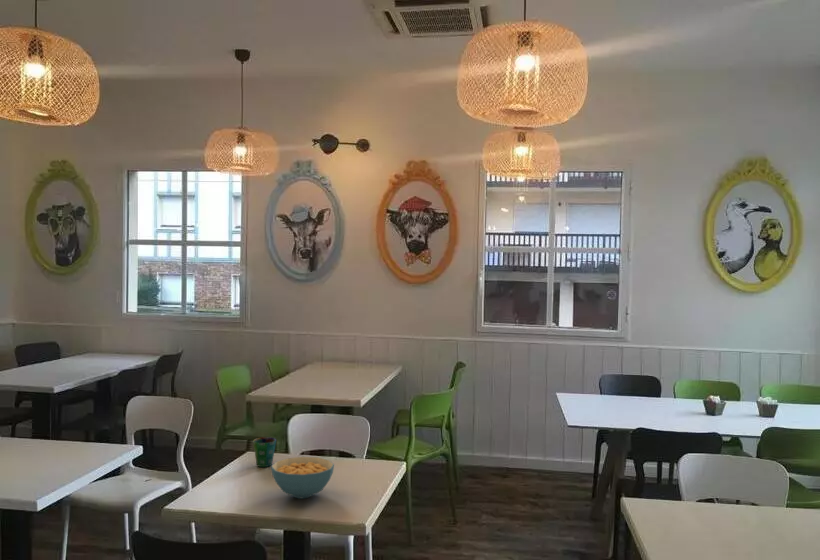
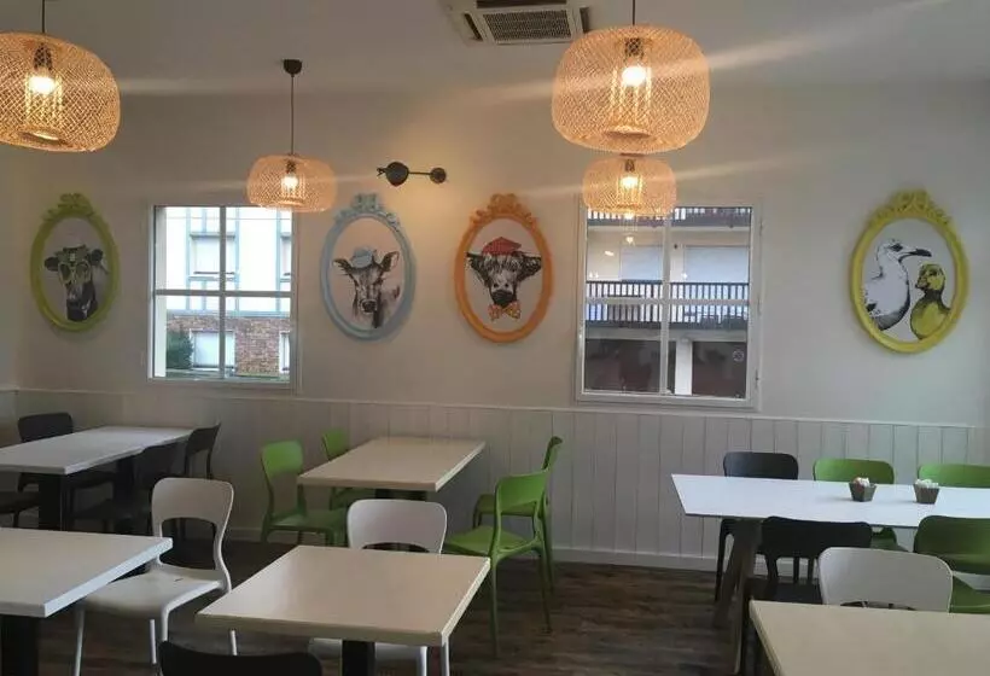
- cup [252,437,277,468]
- cereal bowl [270,456,335,499]
